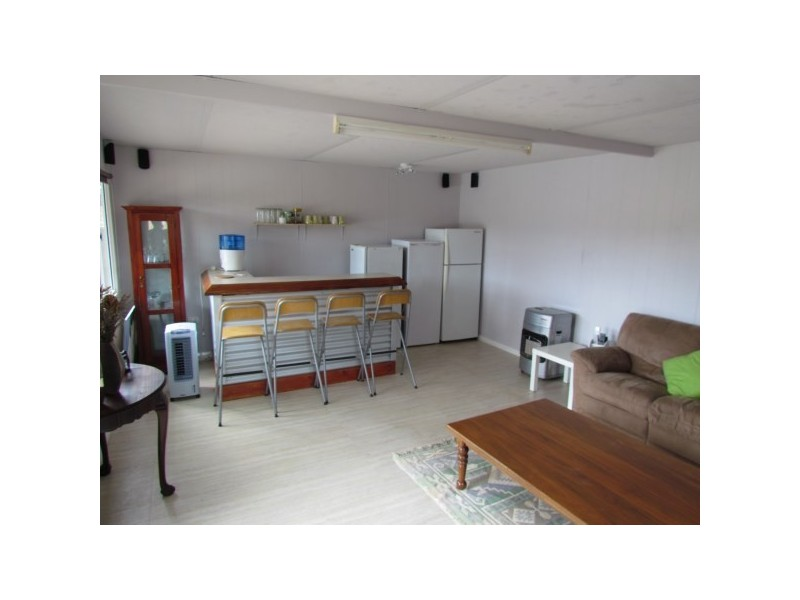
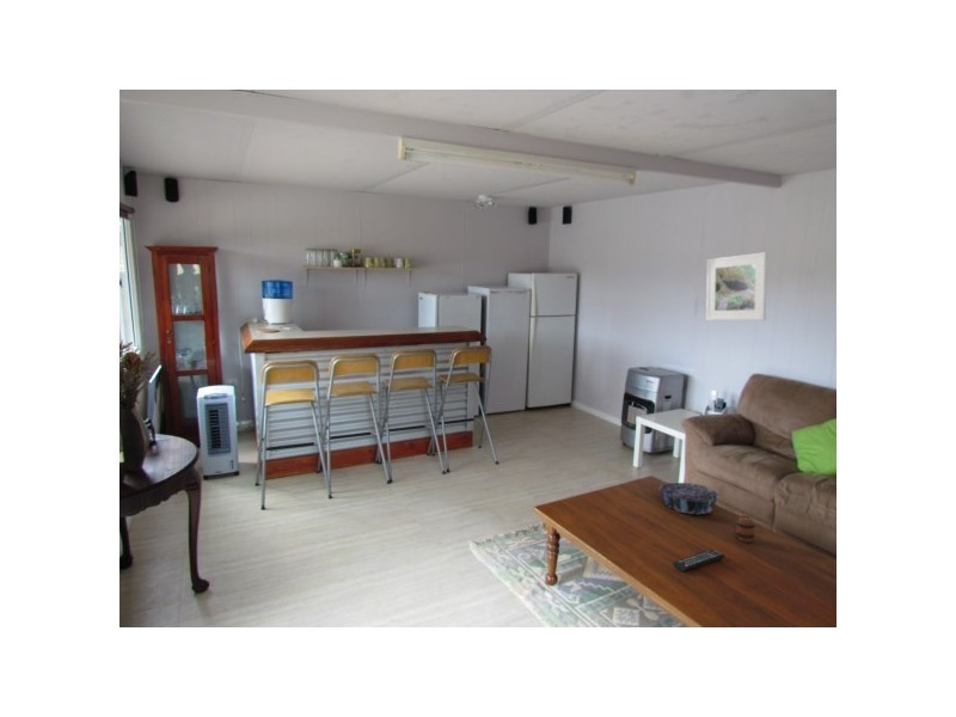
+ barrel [735,514,756,544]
+ remote control [673,549,725,572]
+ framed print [705,251,768,321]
+ decorative bowl [658,482,721,516]
